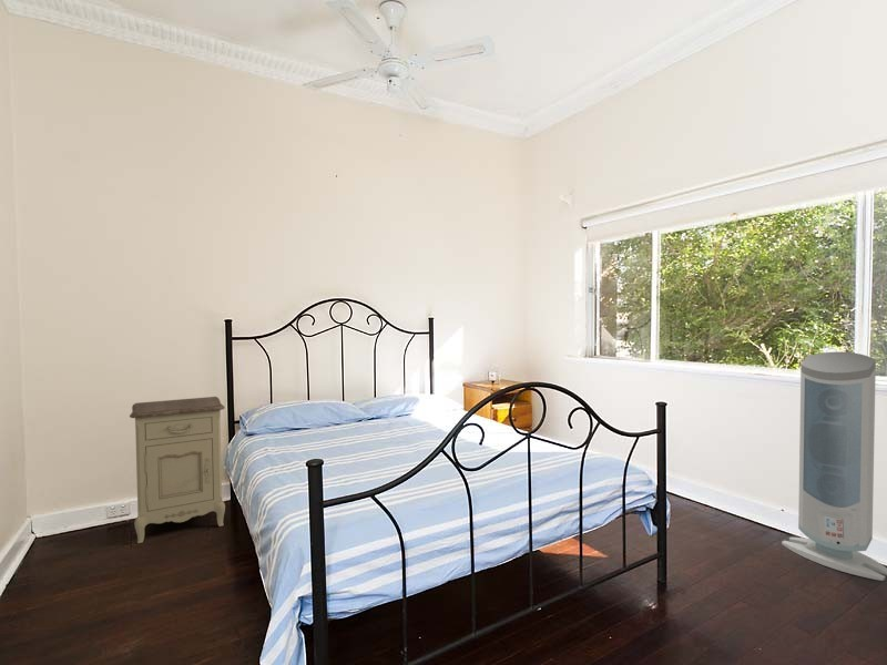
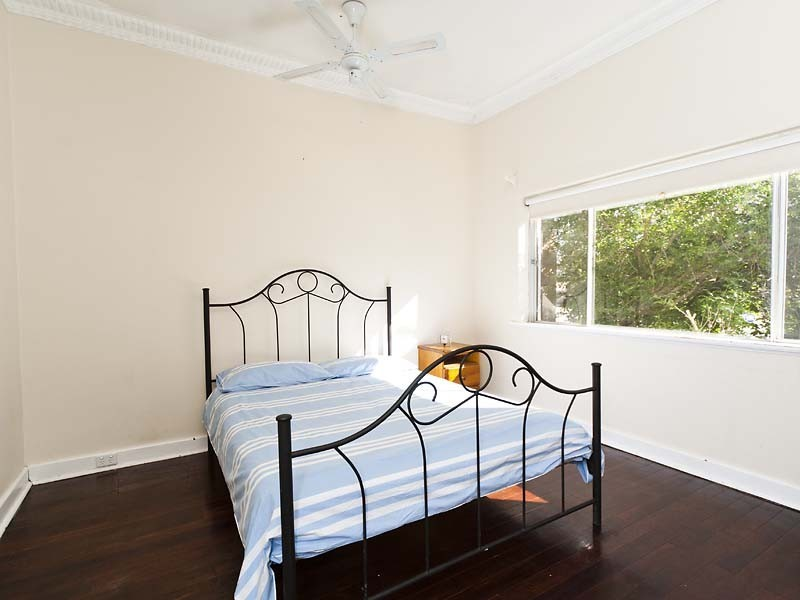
- air purifier [781,350,887,582]
- nightstand [129,396,226,544]
